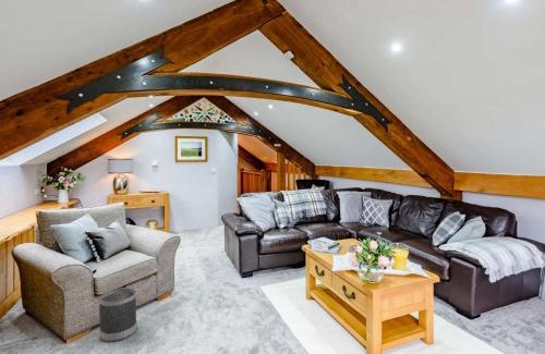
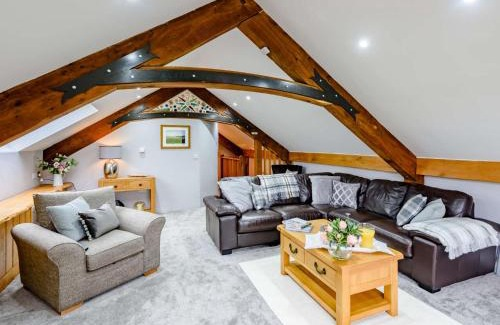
- wastebasket [97,286,138,343]
